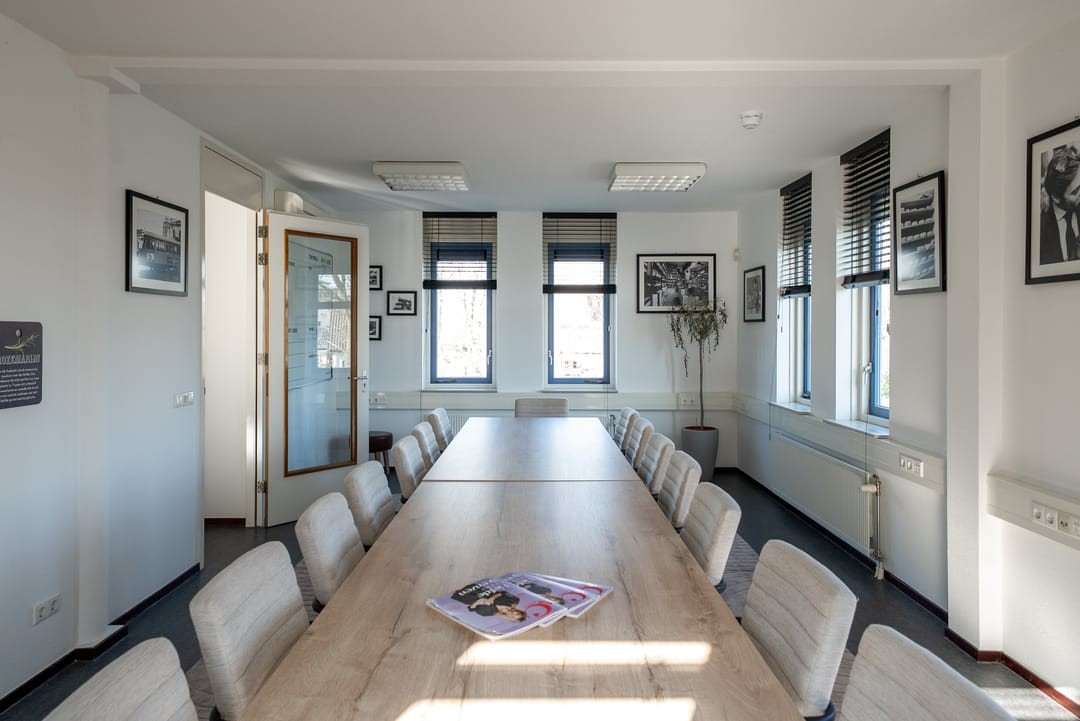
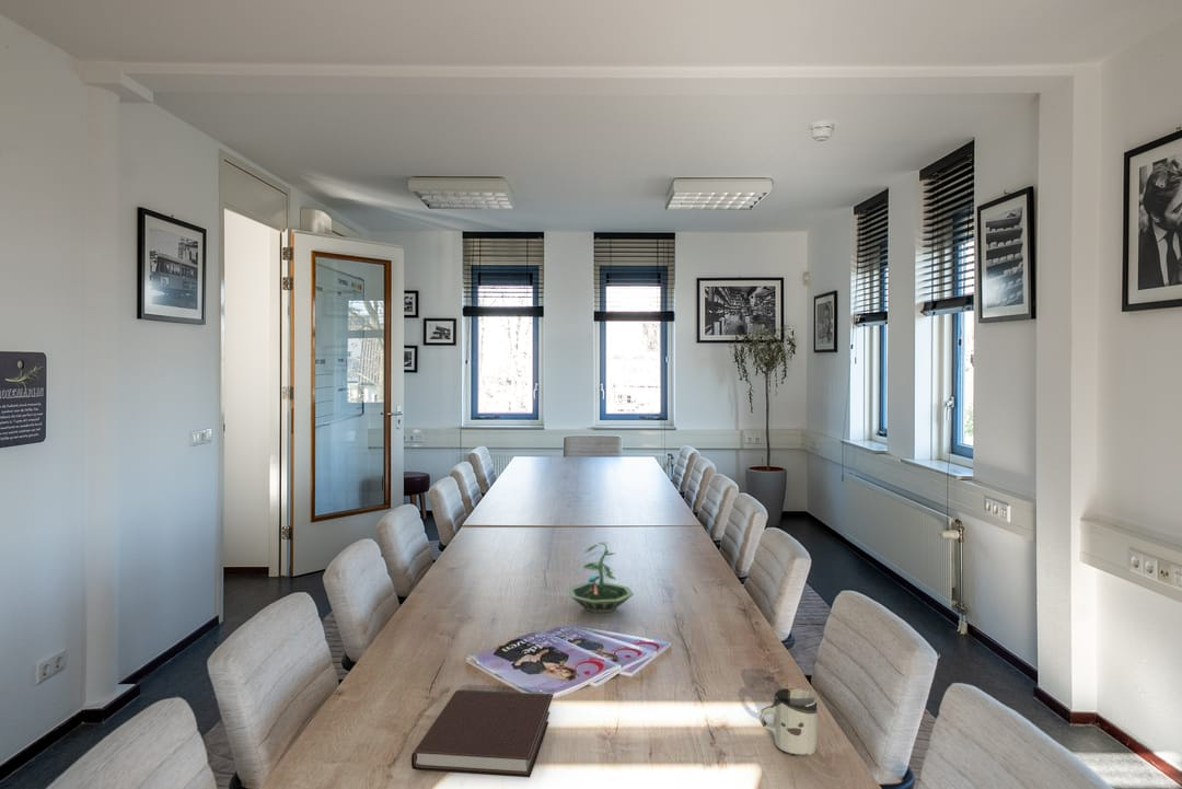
+ notebook [410,688,554,778]
+ cup [758,687,818,757]
+ terrarium [567,542,635,614]
